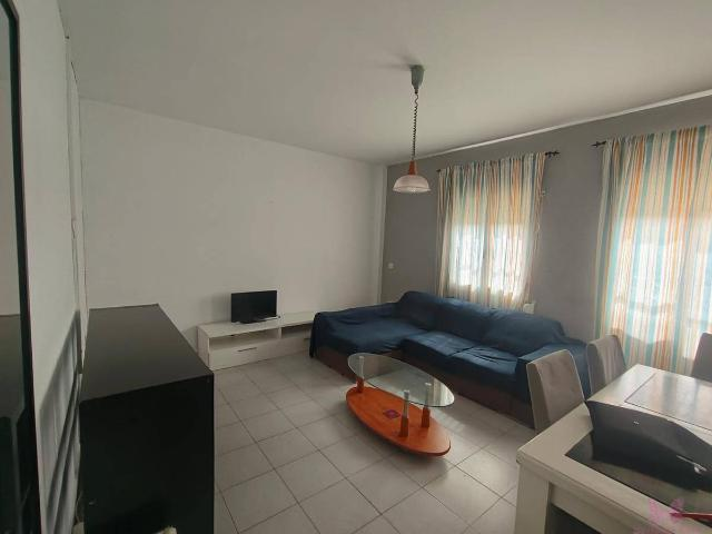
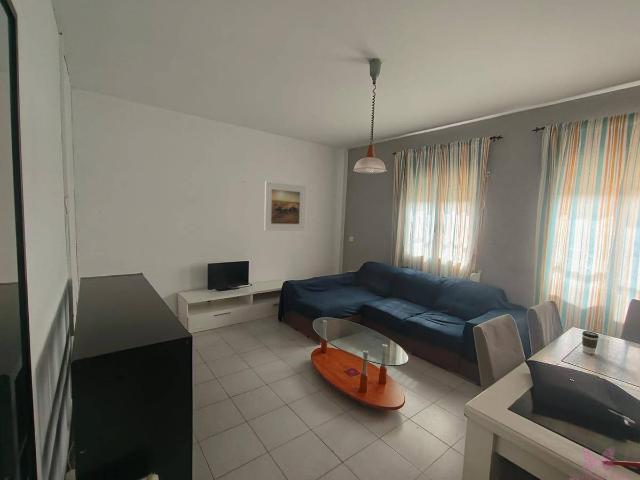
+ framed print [263,181,307,232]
+ coffee cup [581,330,600,355]
